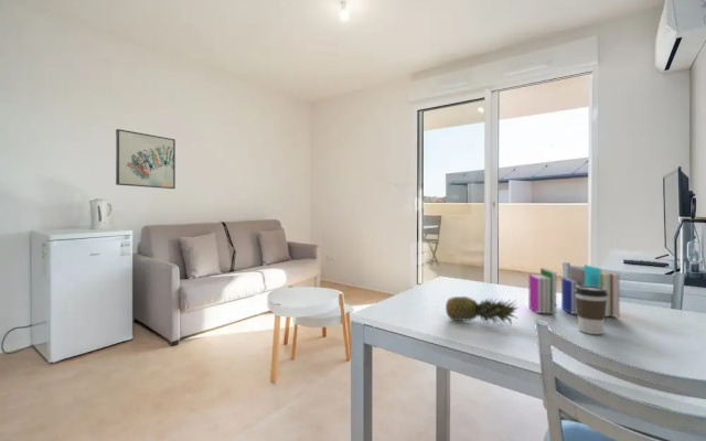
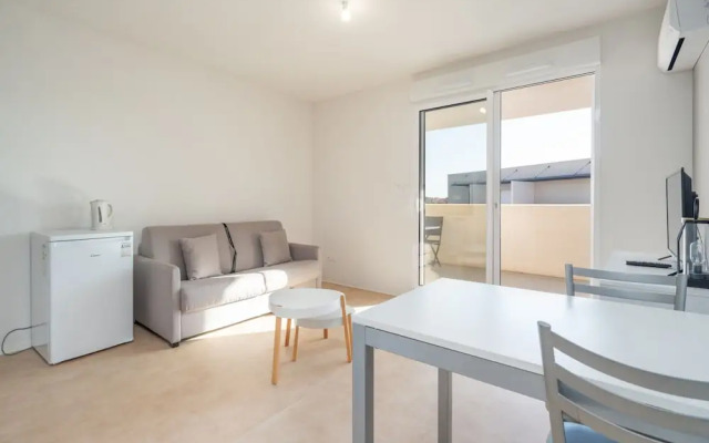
- coffee cup [575,286,608,335]
- wall art [115,128,176,190]
- fruit [445,295,520,329]
- book [528,263,620,318]
